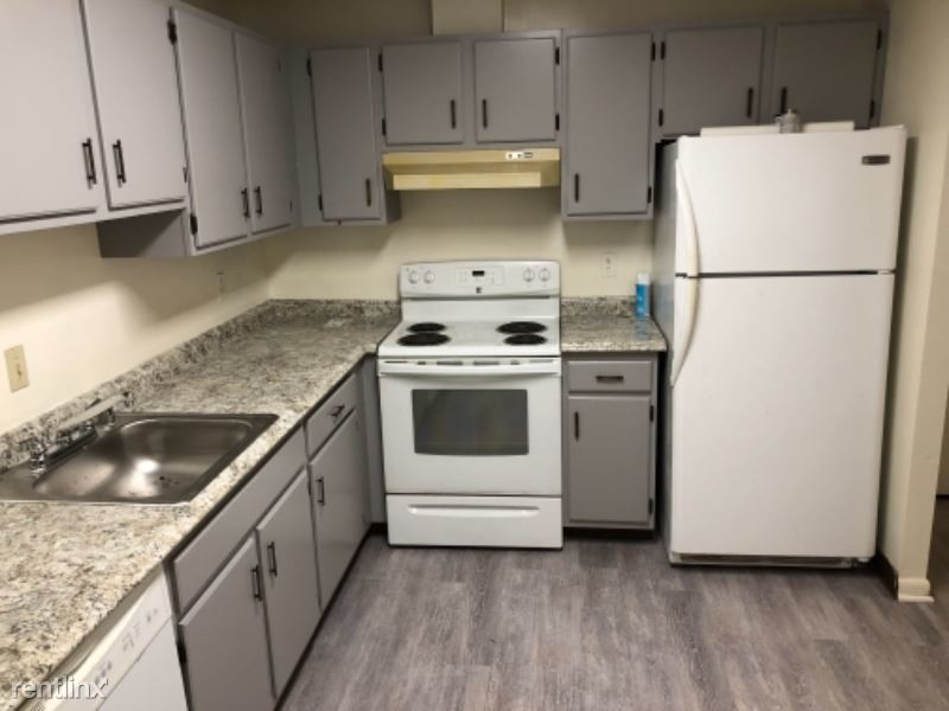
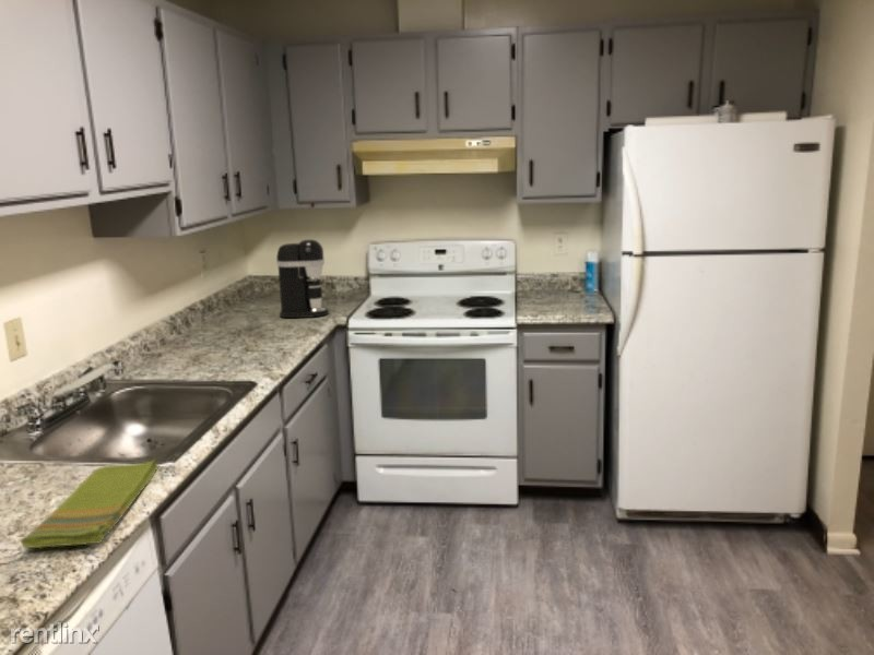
+ dish towel [20,458,160,549]
+ coffee maker [275,238,330,319]
